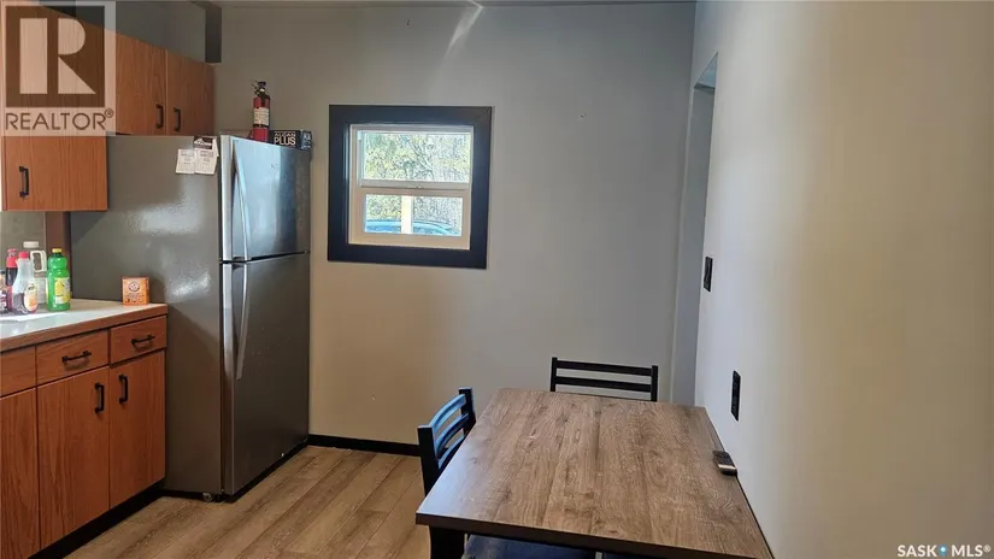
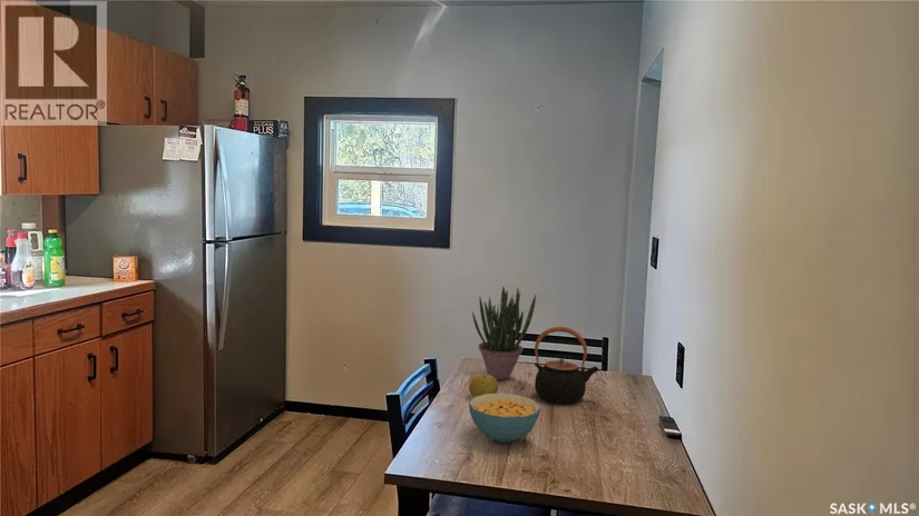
+ potted plant [471,286,537,381]
+ cereal bowl [468,393,541,444]
+ teapot [534,326,600,406]
+ fruit [468,373,499,398]
